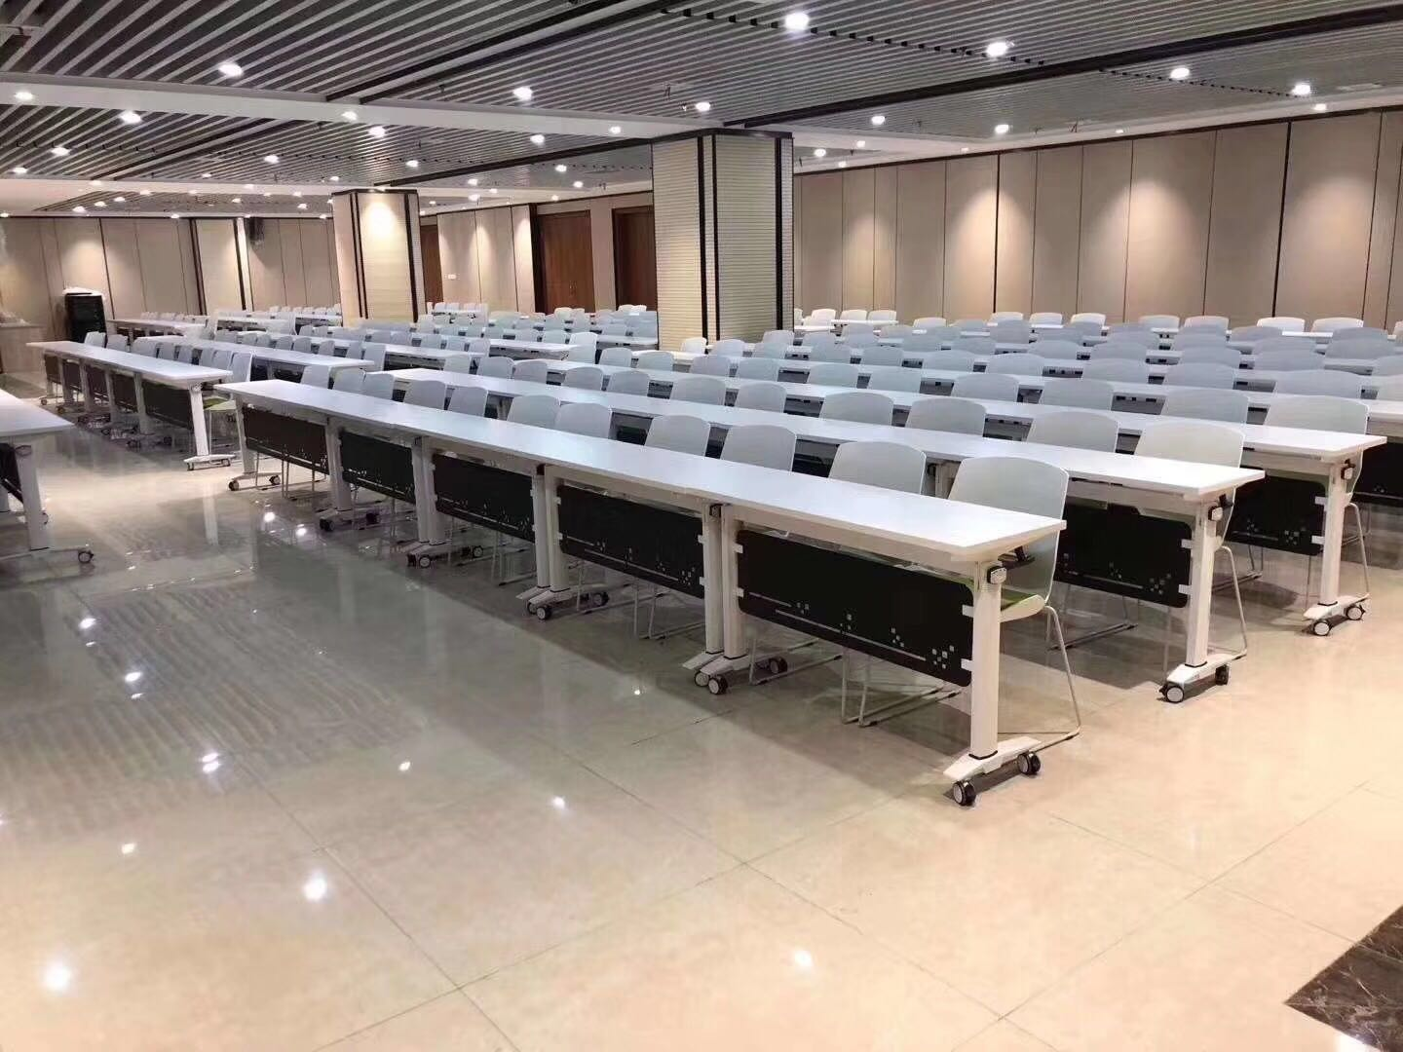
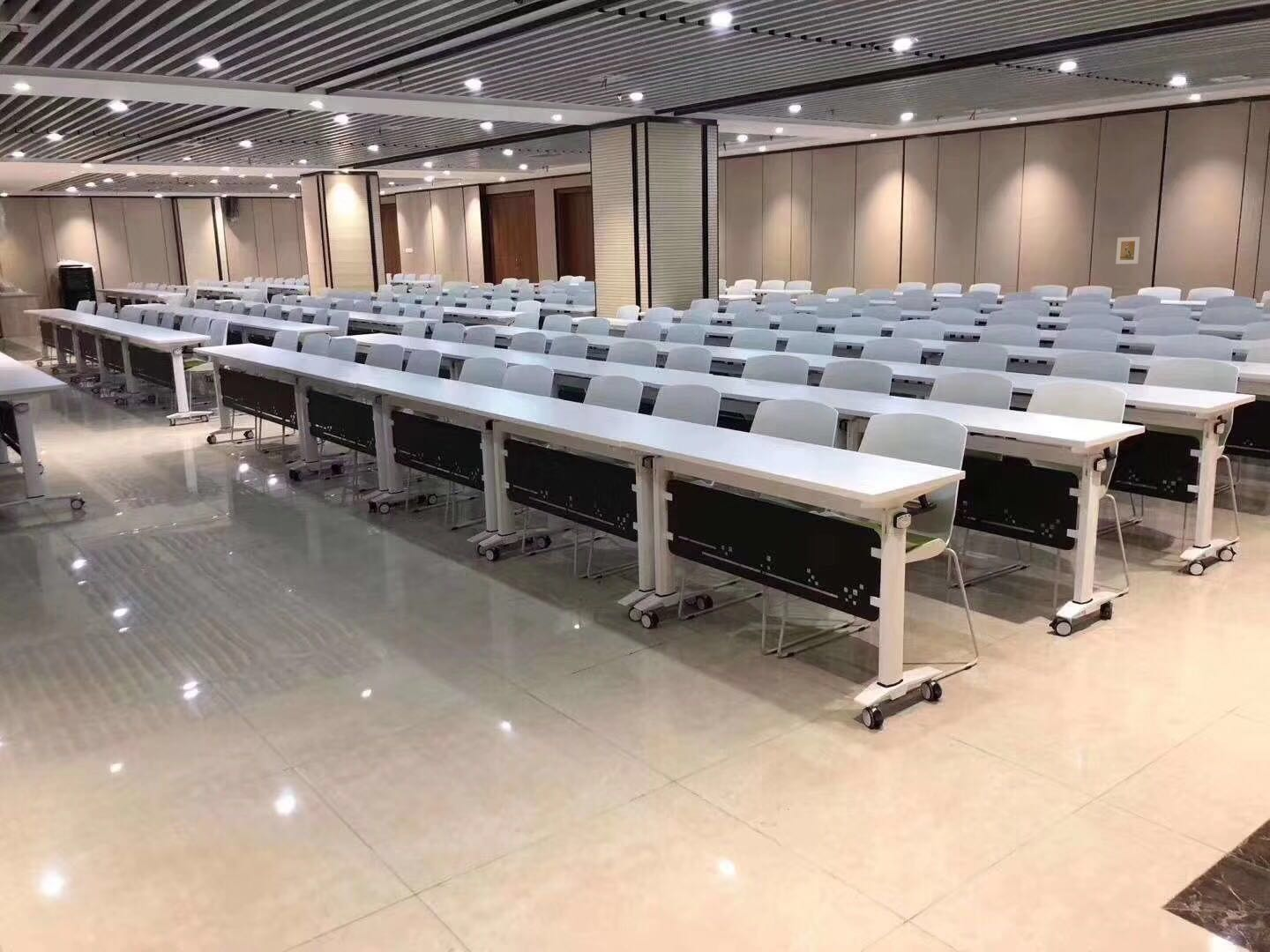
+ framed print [1115,236,1140,264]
